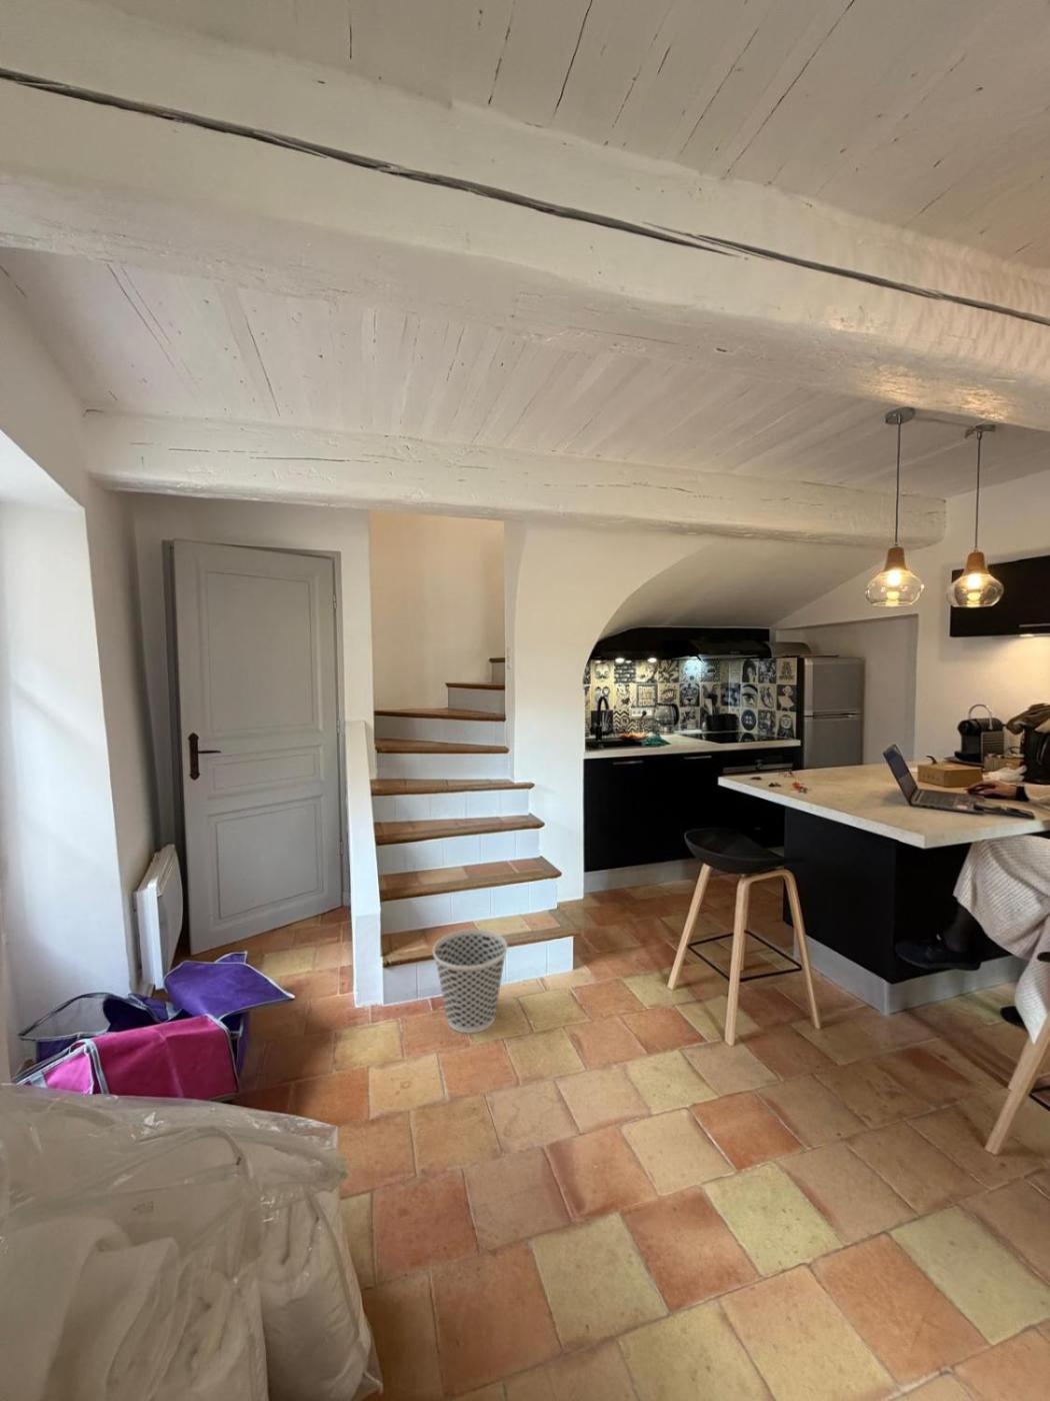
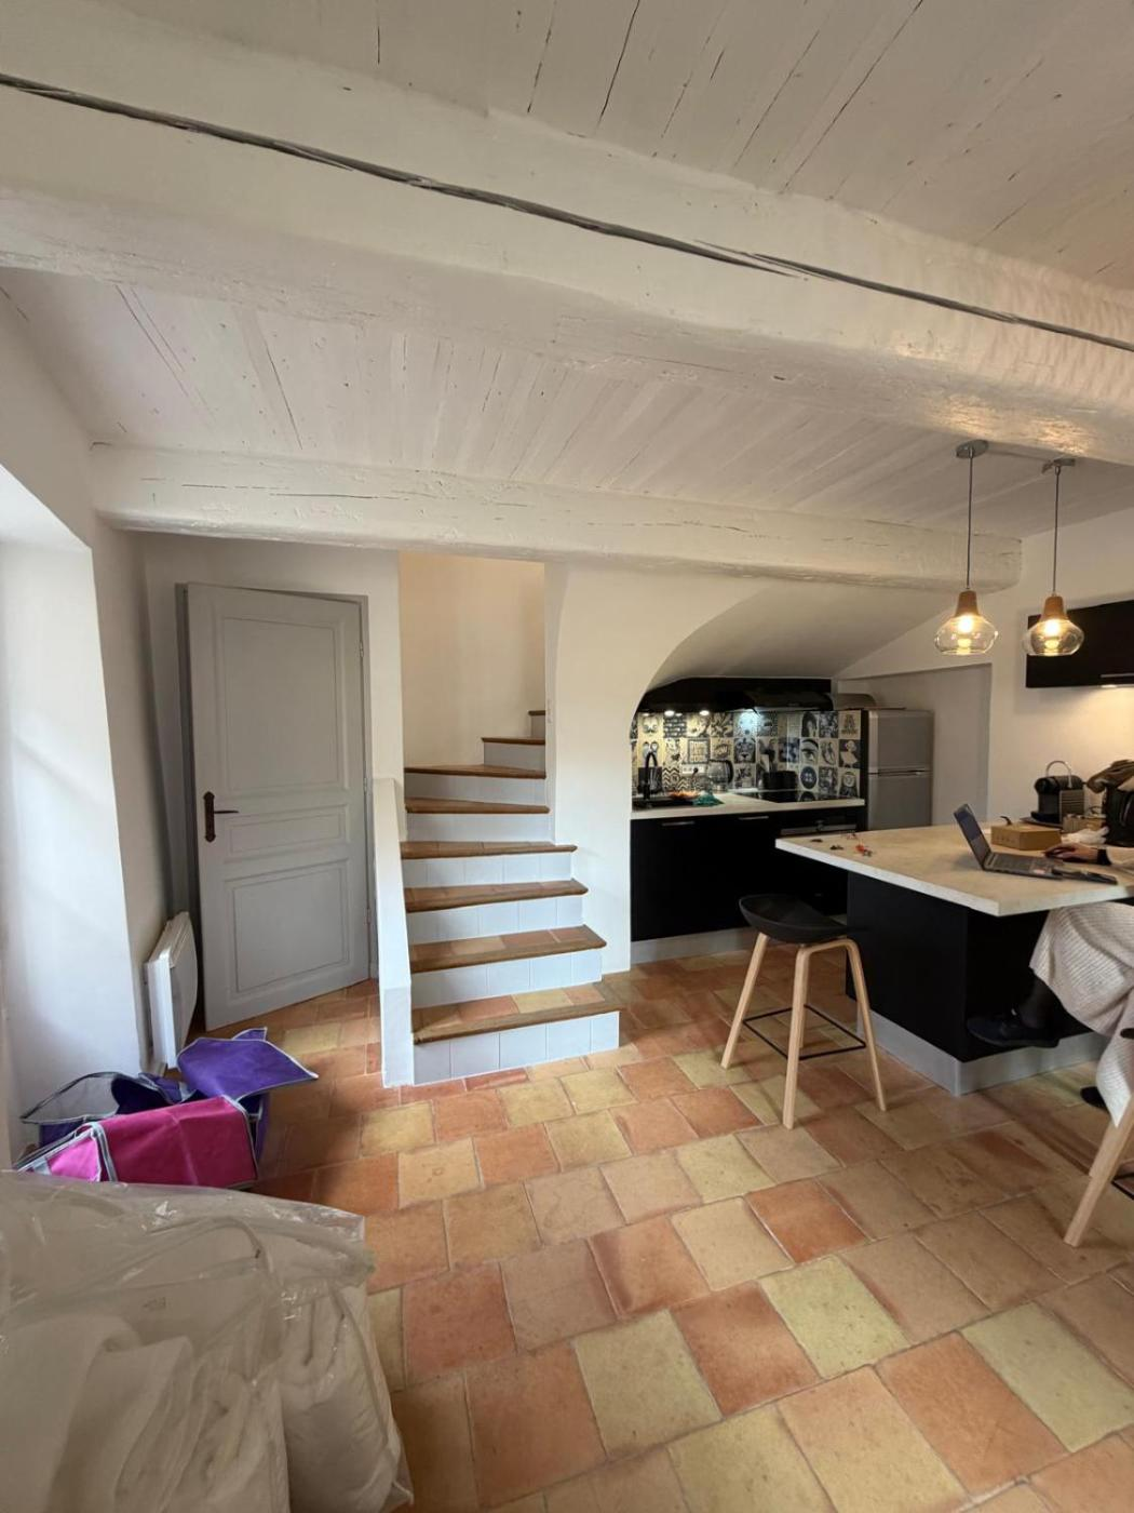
- wastebasket [432,929,508,1035]
